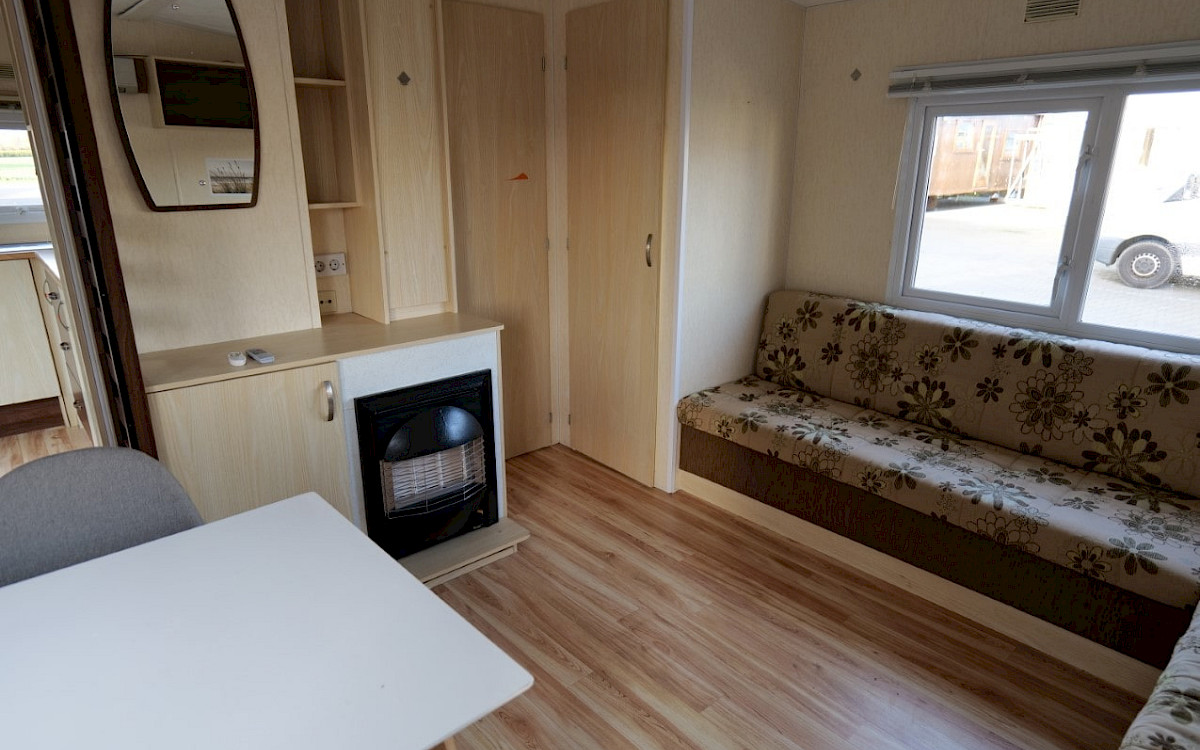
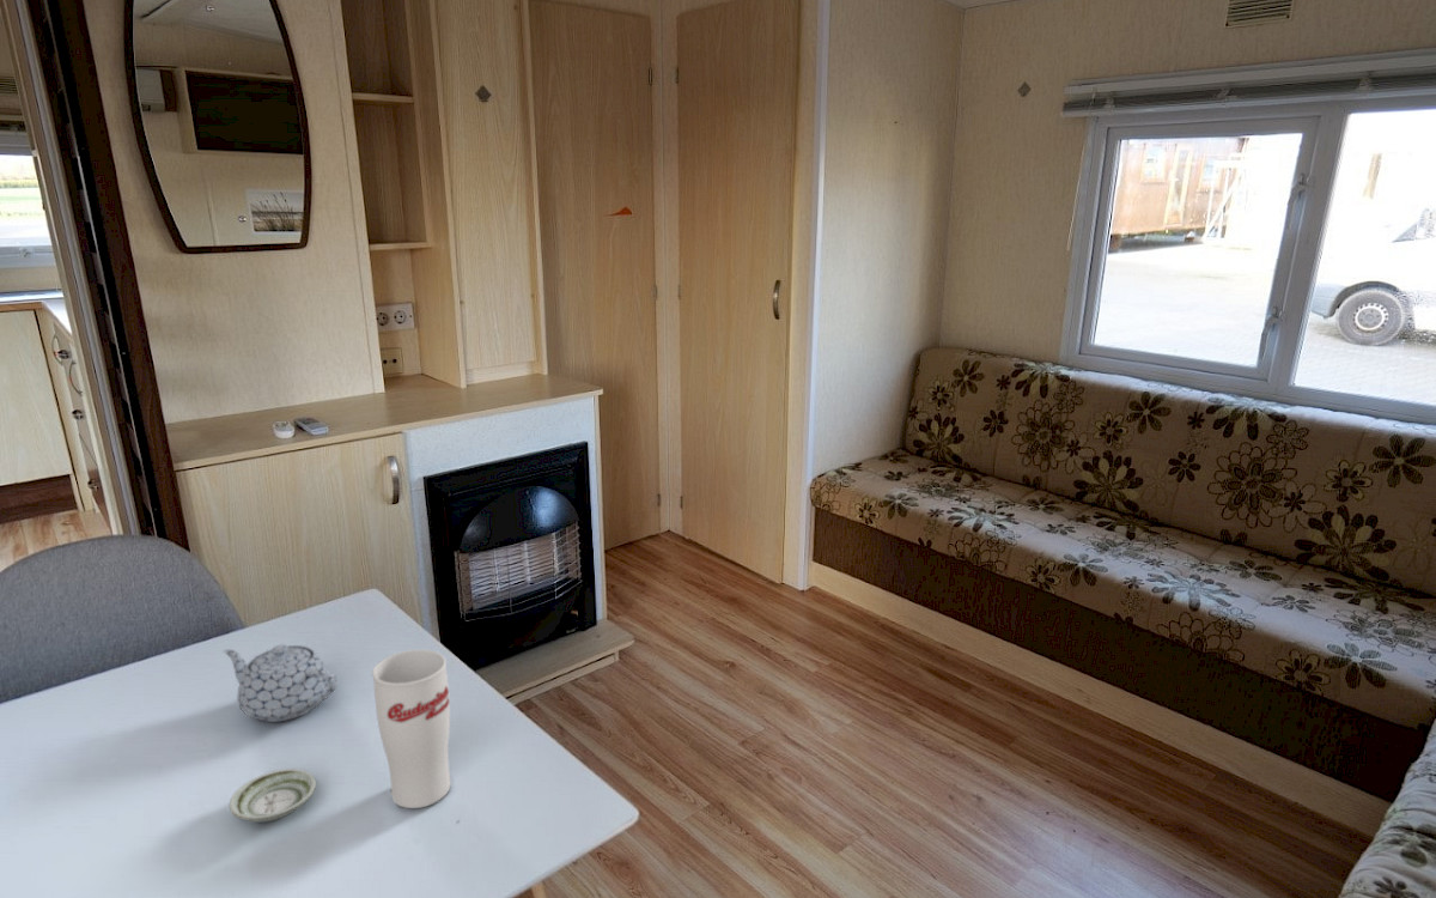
+ teapot [221,644,339,723]
+ saucer [229,767,317,823]
+ cup [371,649,452,809]
